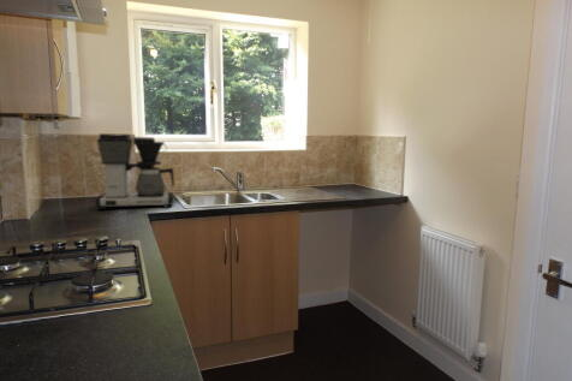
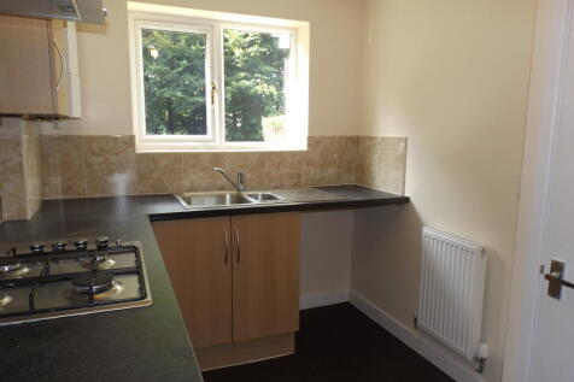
- coffee maker [94,132,175,210]
